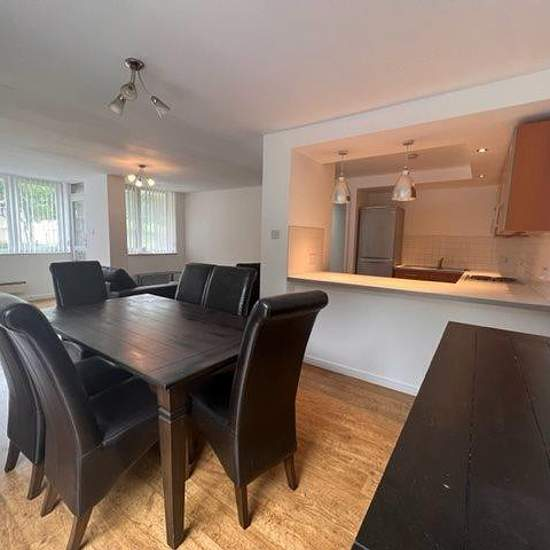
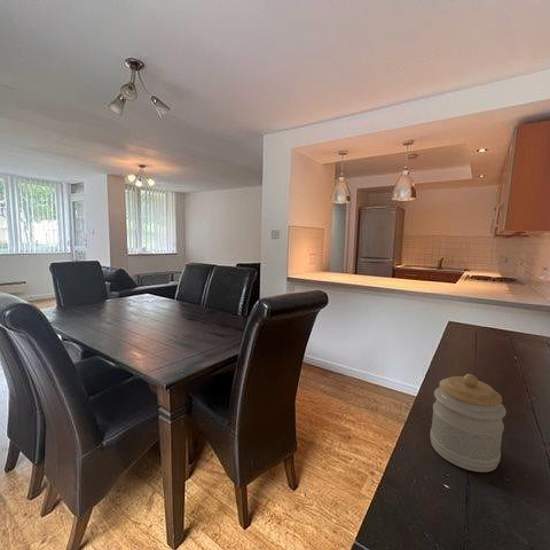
+ jar [429,373,507,473]
